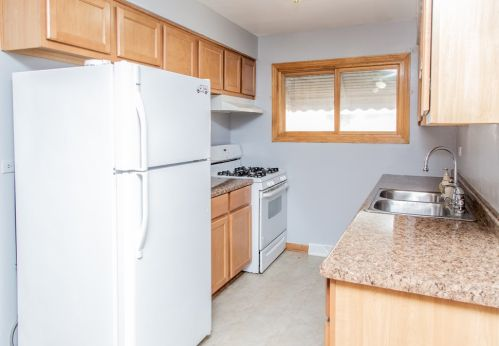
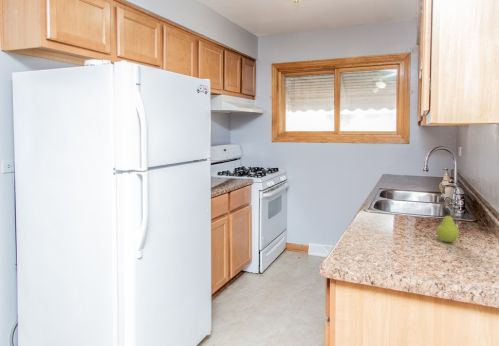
+ fruit [436,211,460,243]
